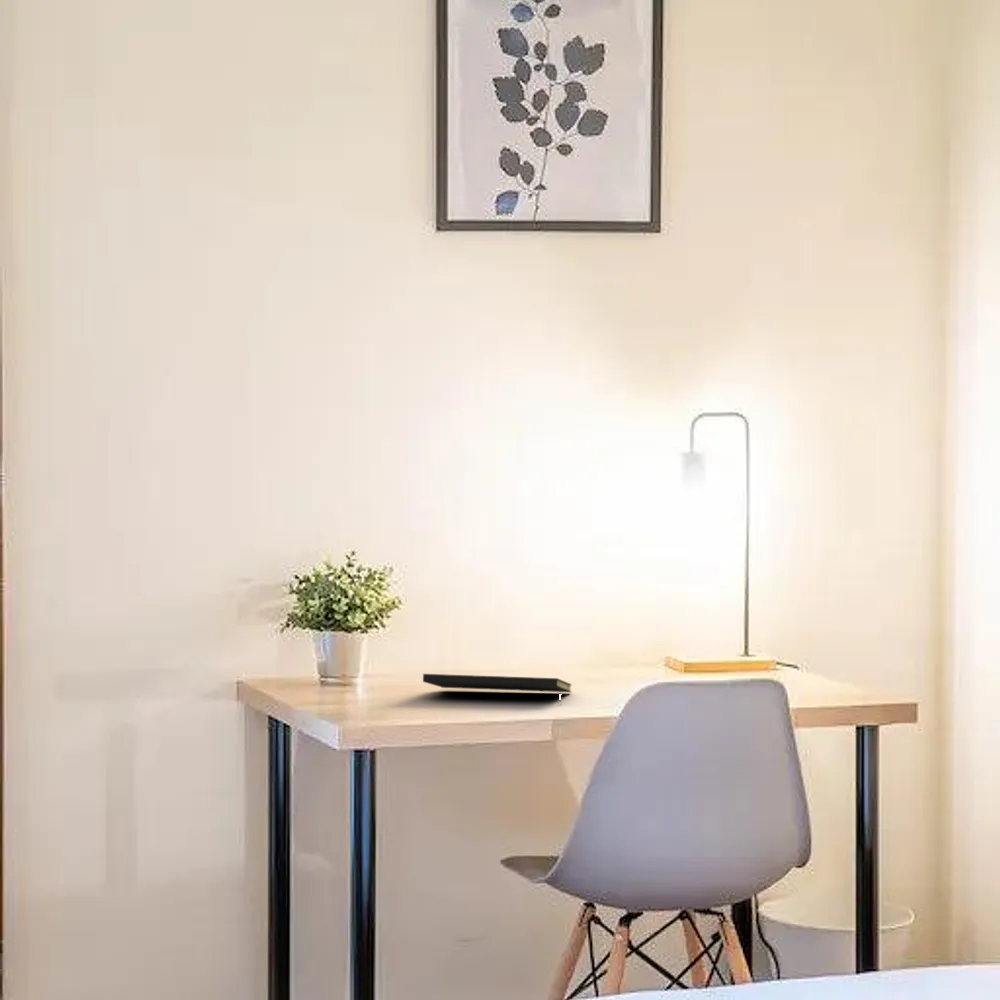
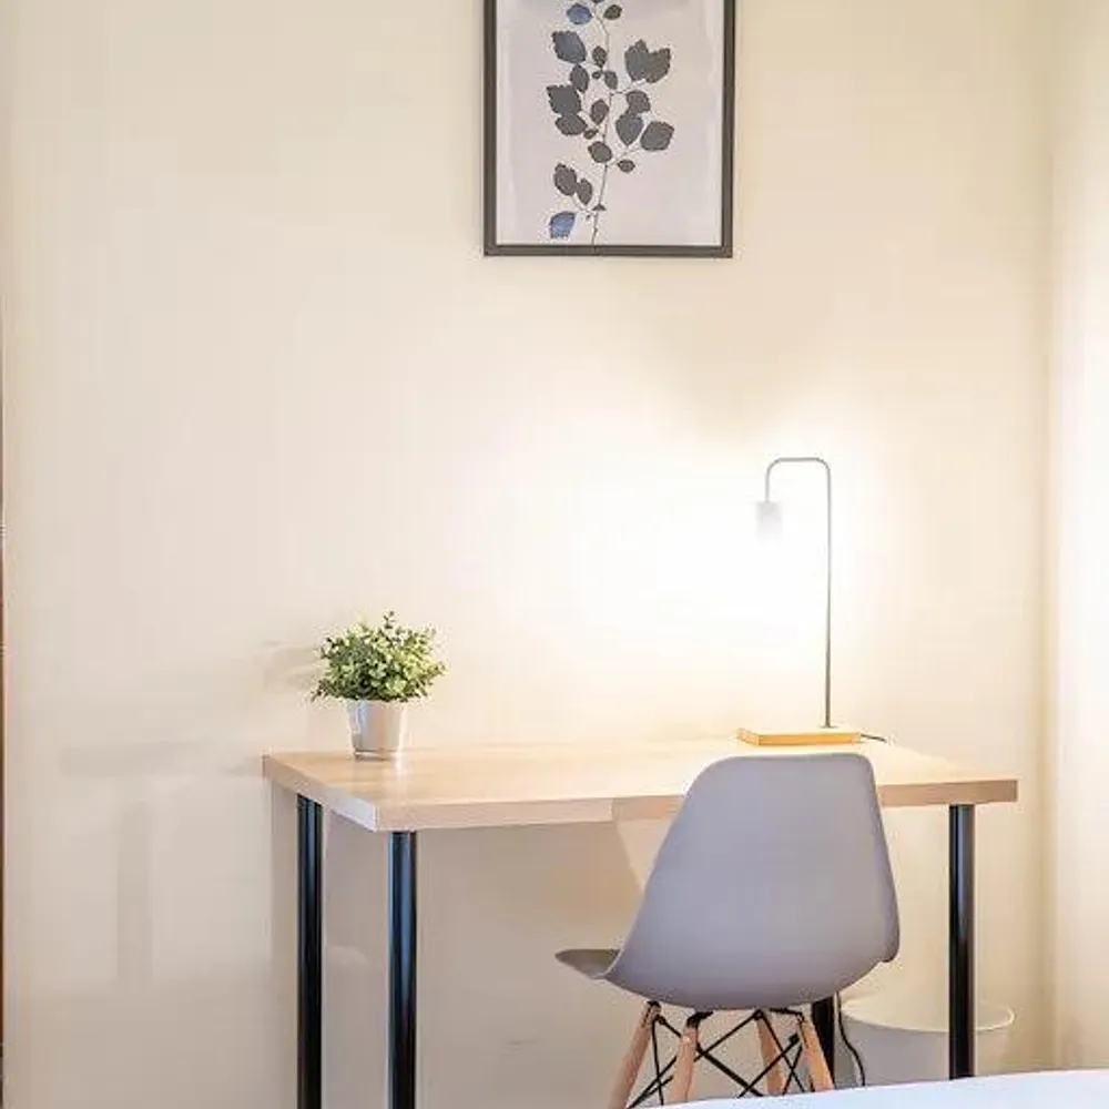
- notepad [422,673,573,705]
